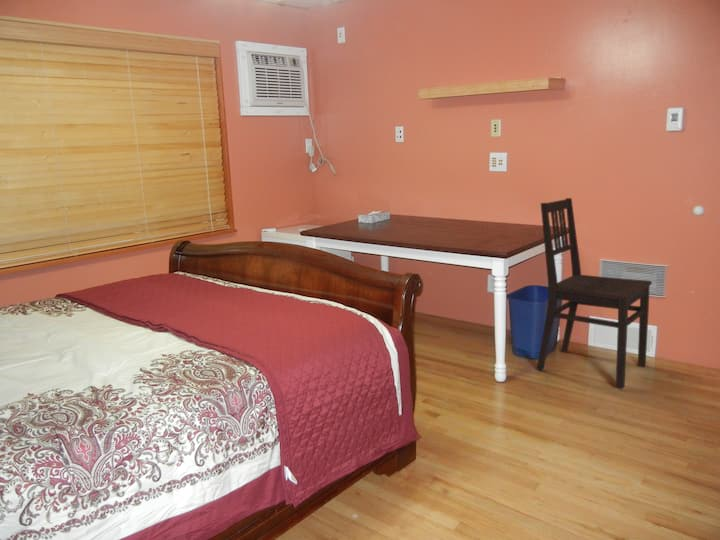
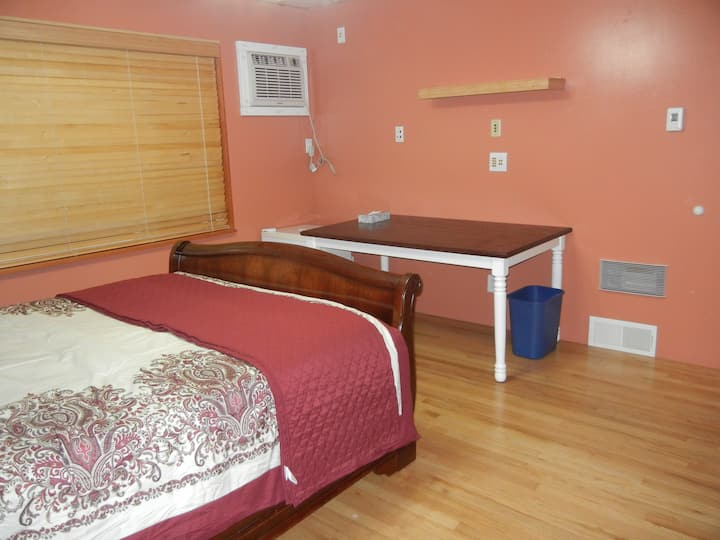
- dining chair [536,197,653,390]
